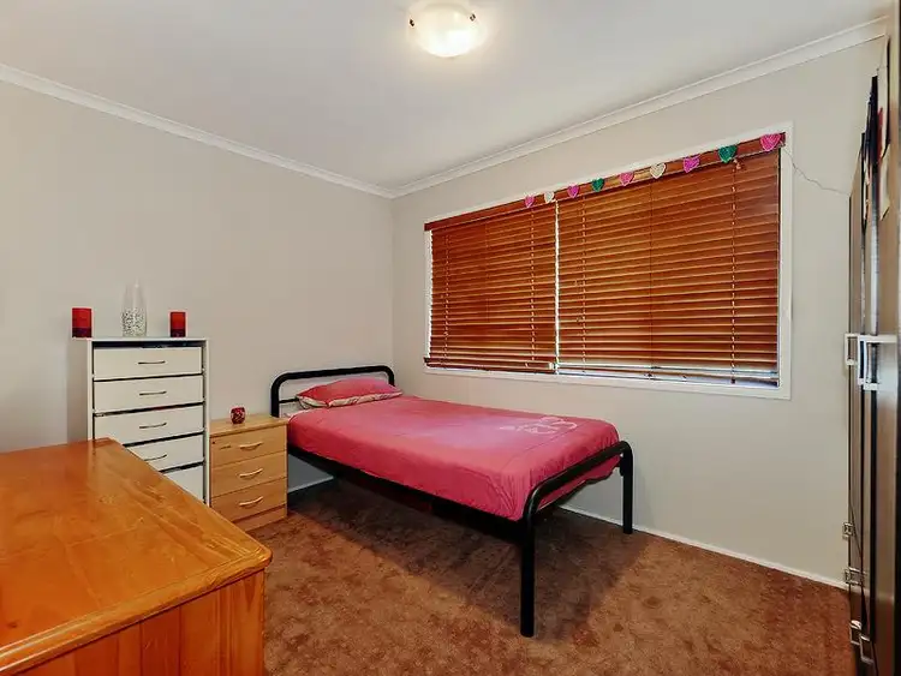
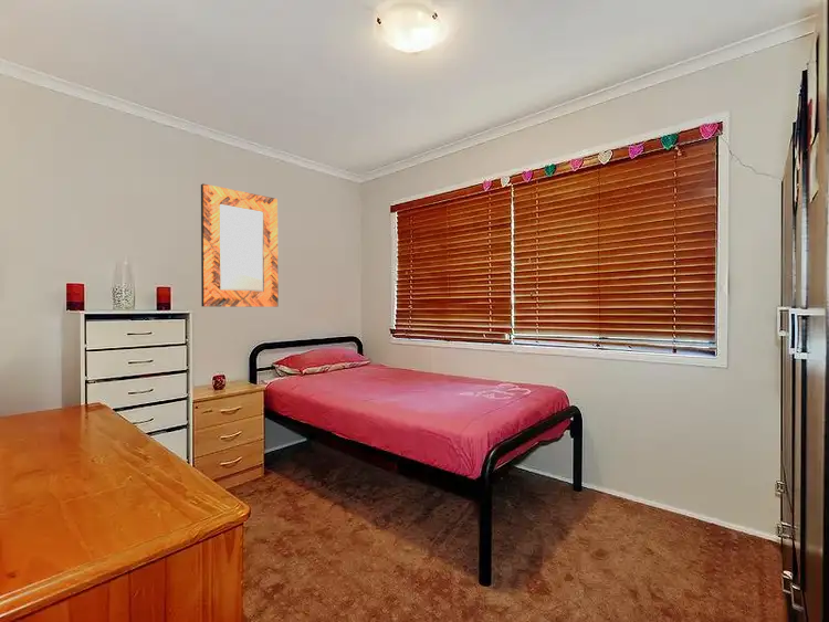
+ home mirror [200,182,280,308]
